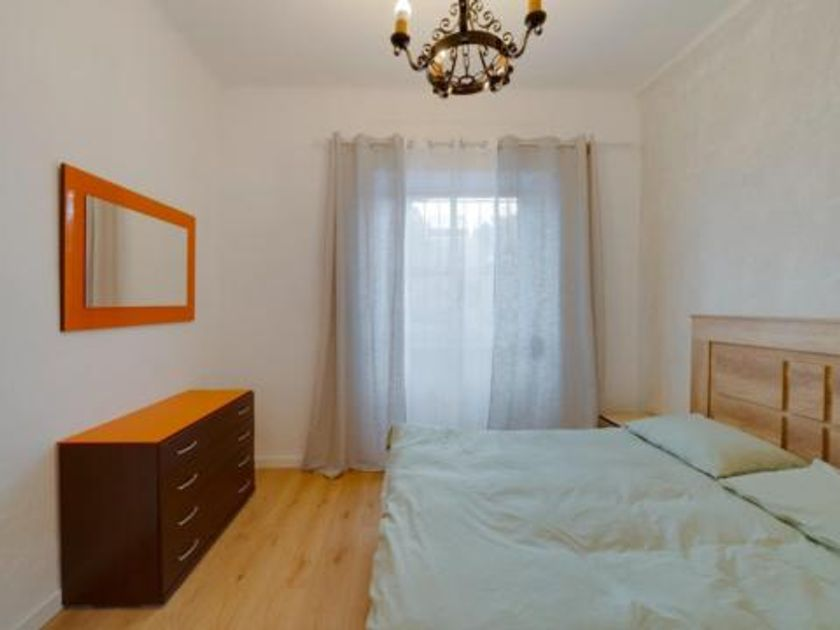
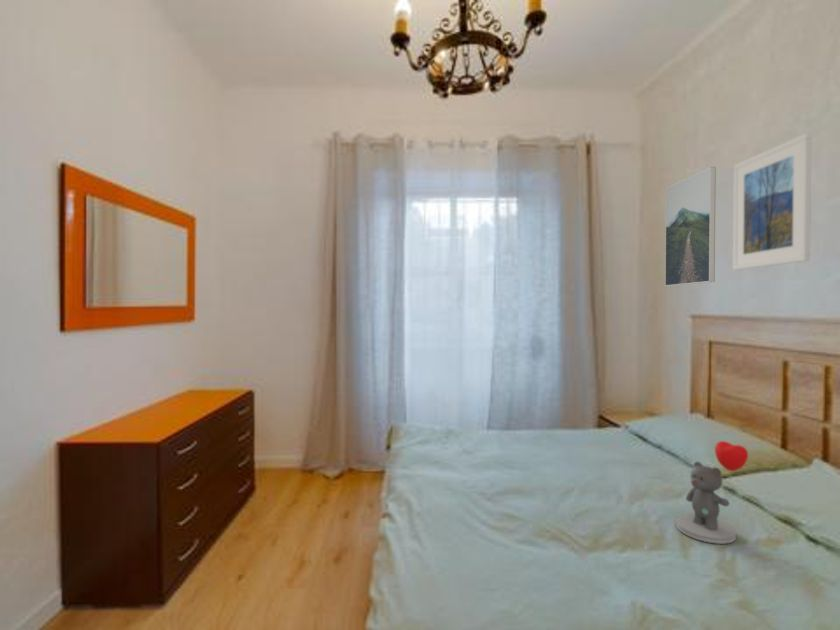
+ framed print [664,166,717,287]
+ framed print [732,132,812,271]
+ teddy bear [675,440,749,545]
